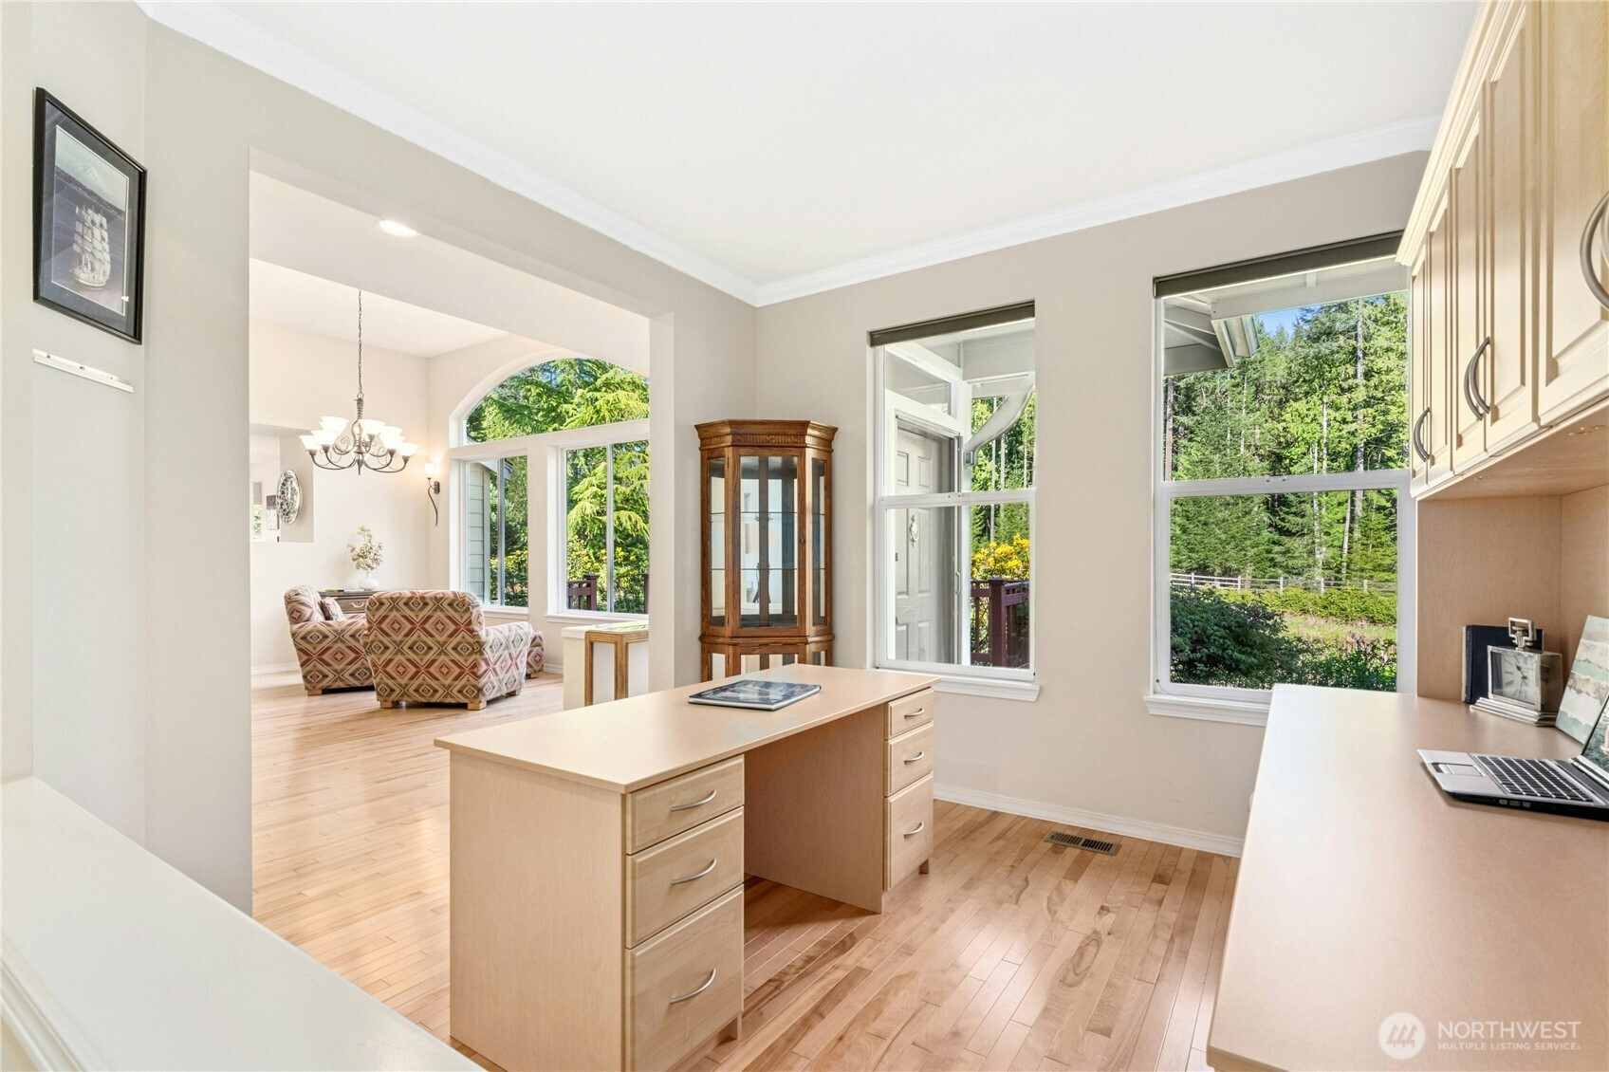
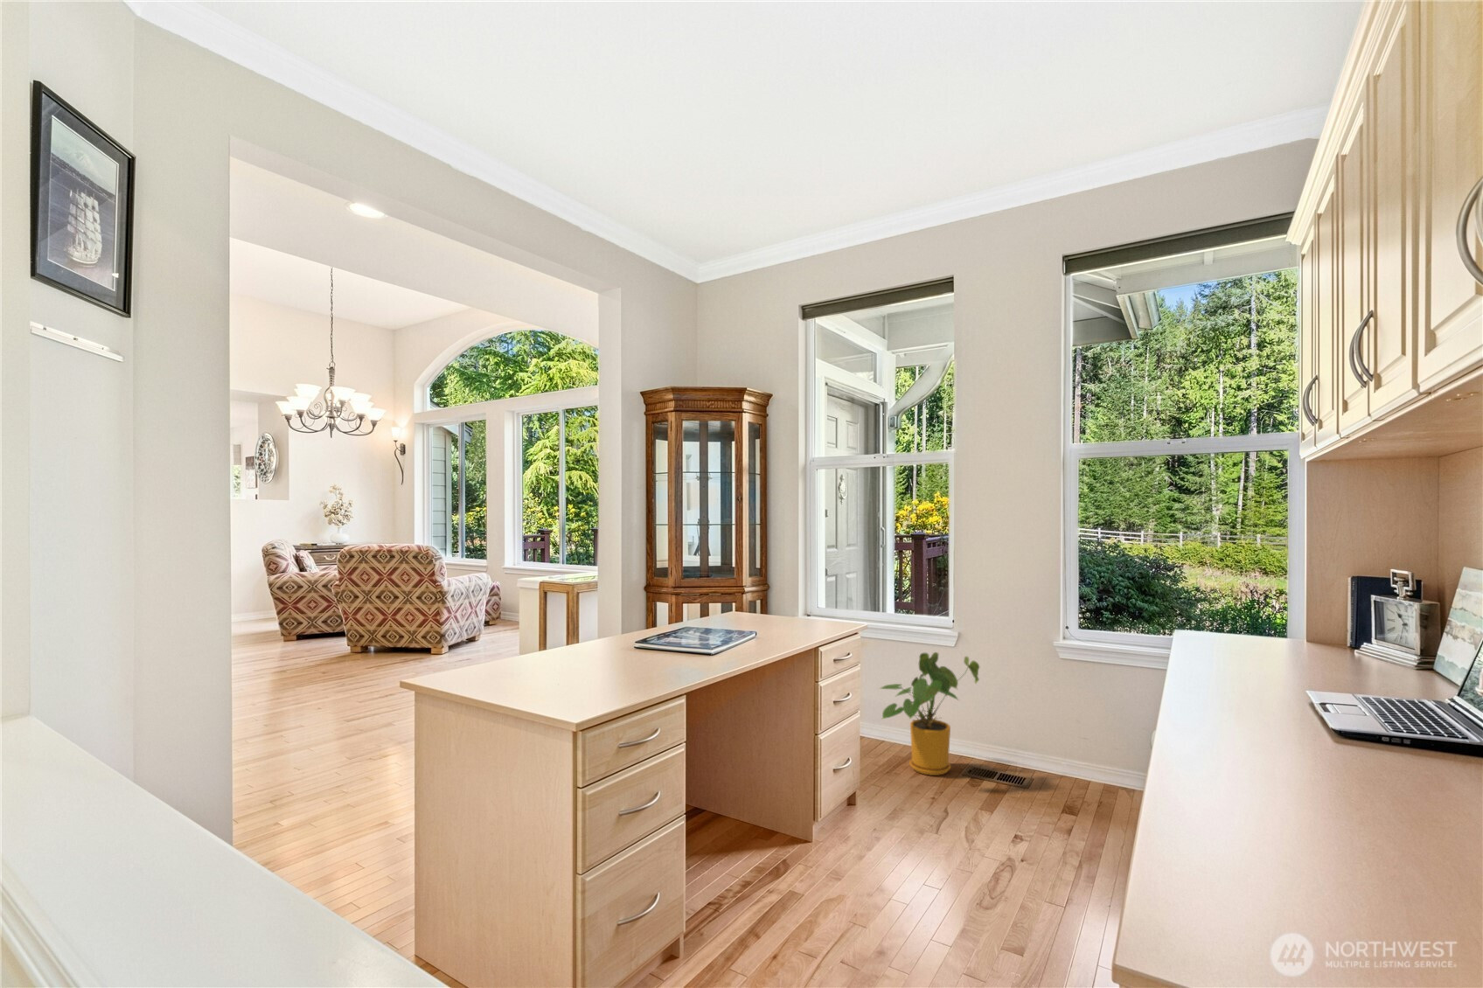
+ house plant [877,652,980,776]
